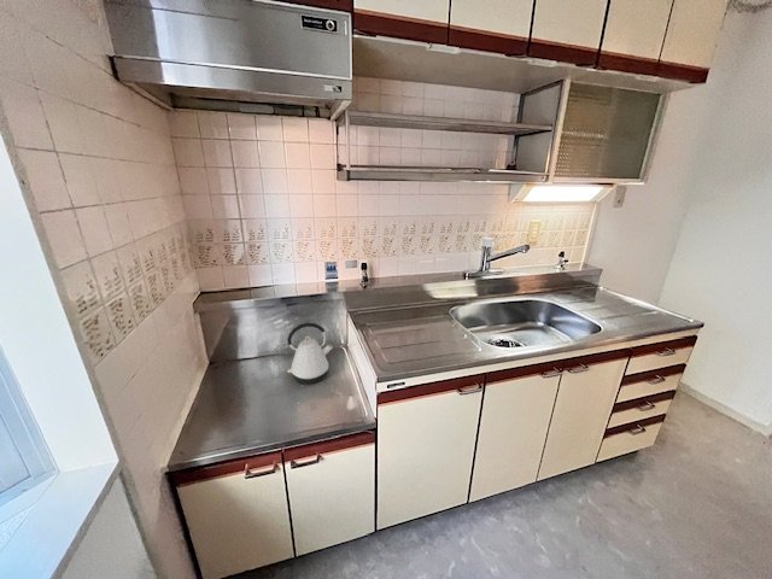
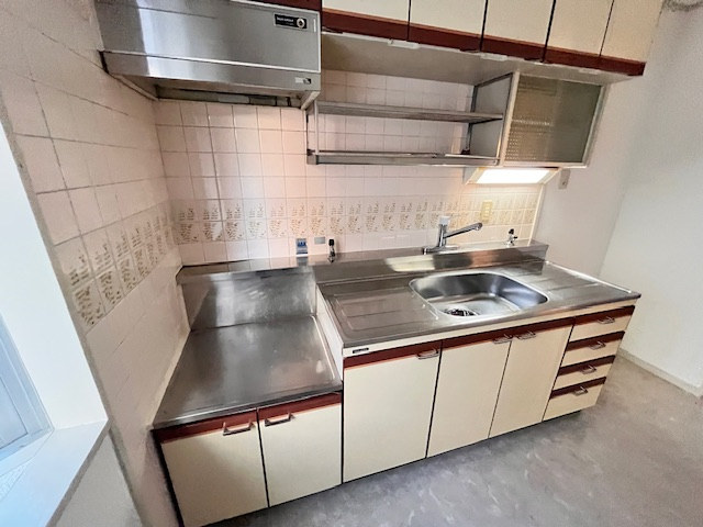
- kettle [286,322,334,385]
